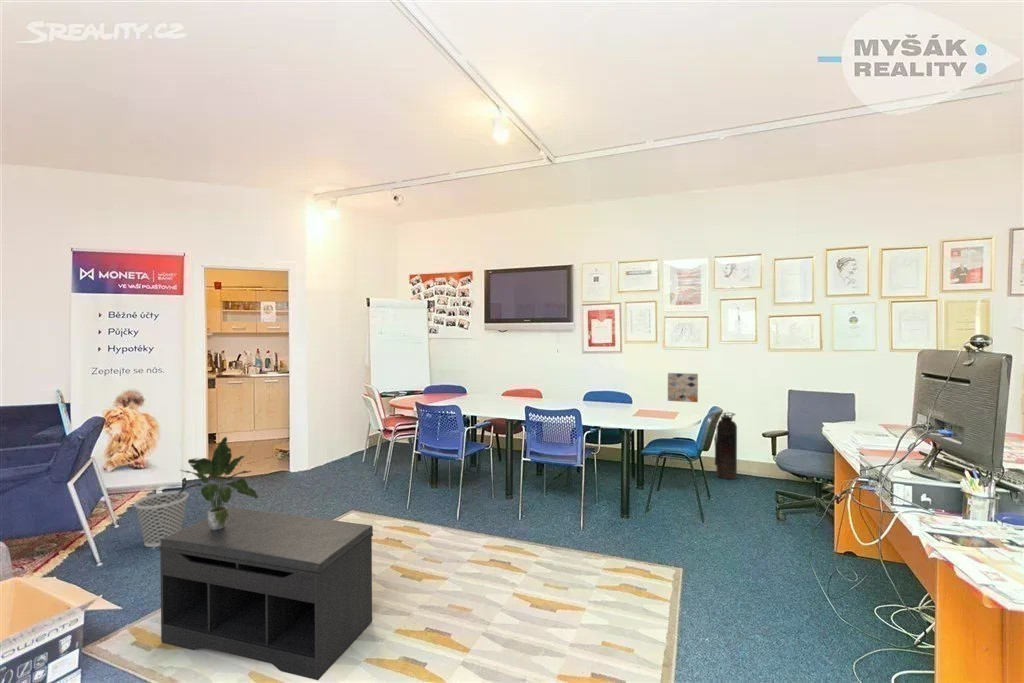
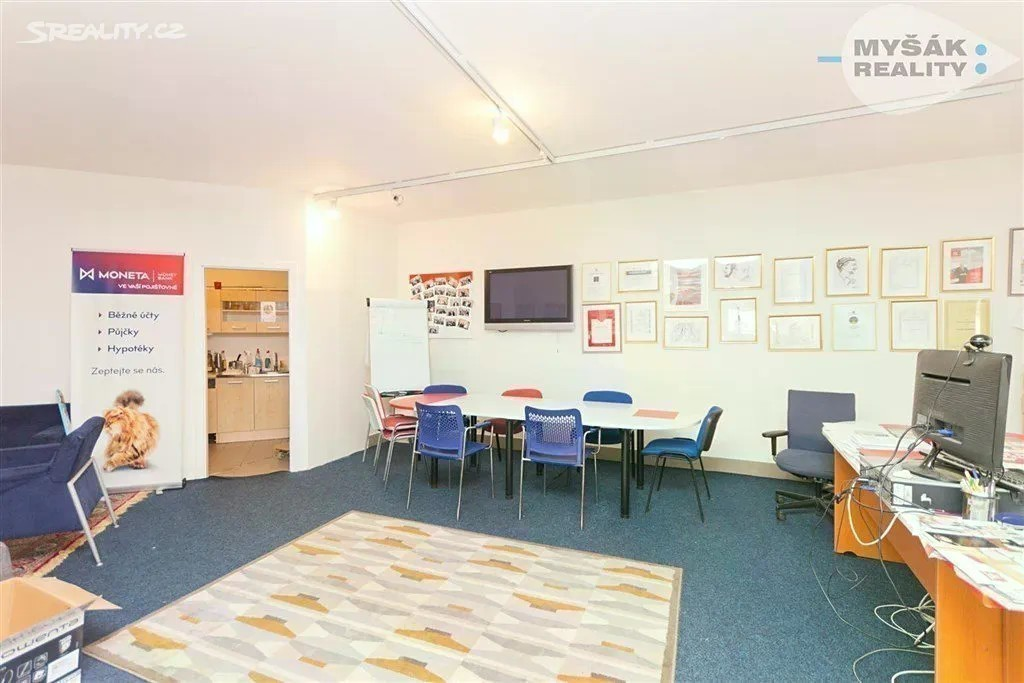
- wall art [667,372,699,403]
- potted plant [175,436,259,530]
- fire extinguisher [713,411,738,480]
- bench [158,507,374,681]
- wastebasket [133,490,190,548]
